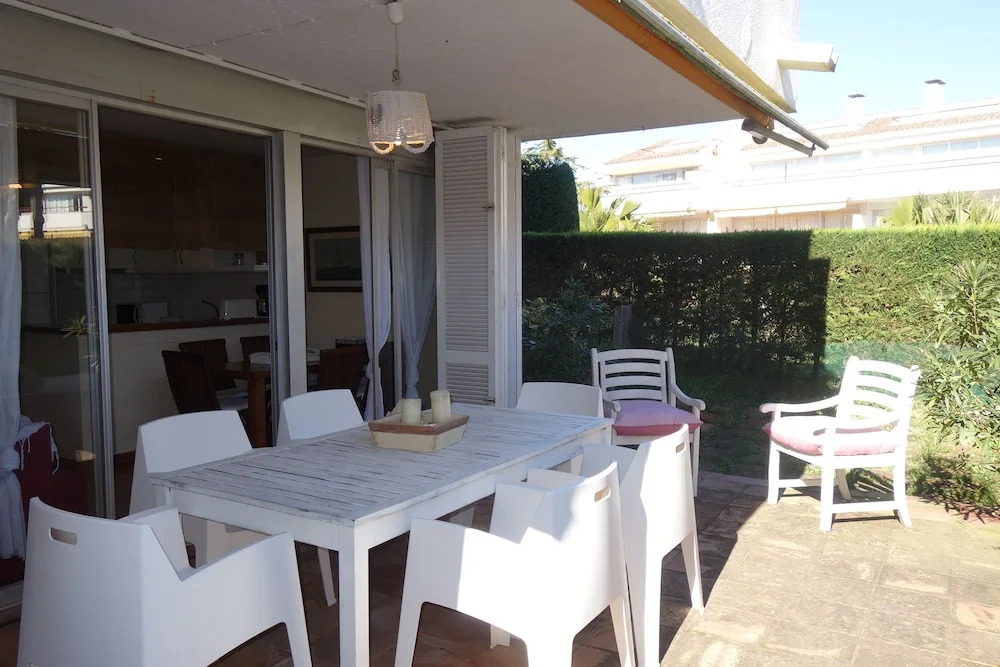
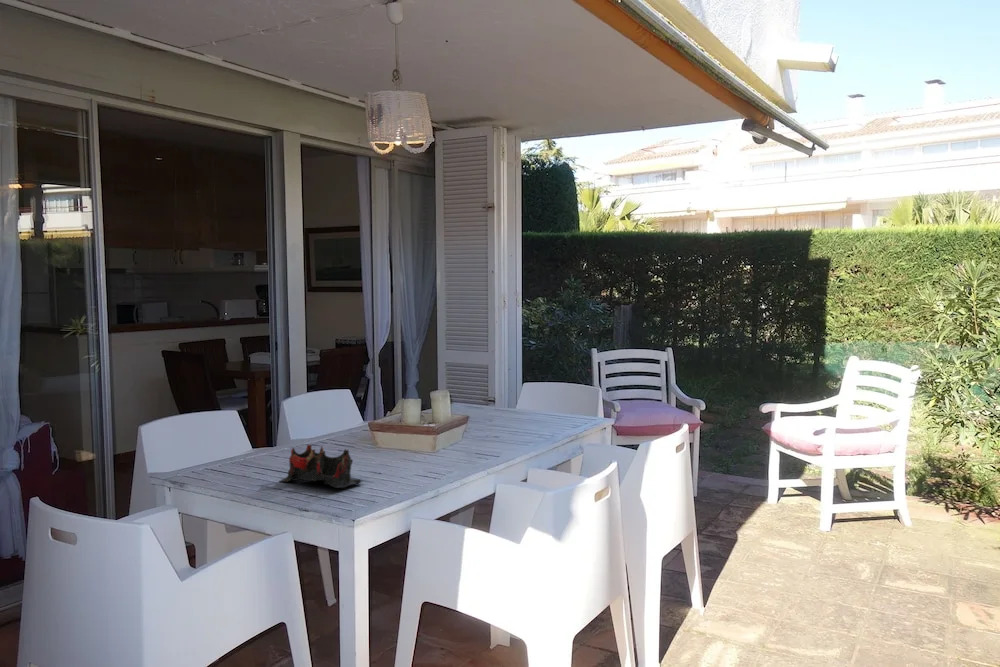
+ decorative bowl [279,444,366,489]
